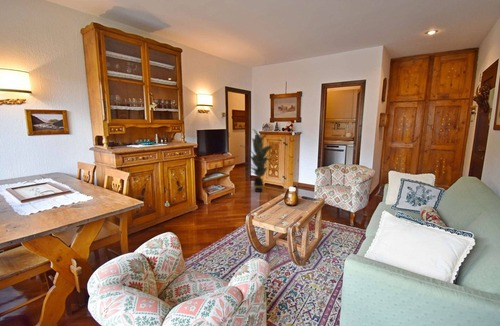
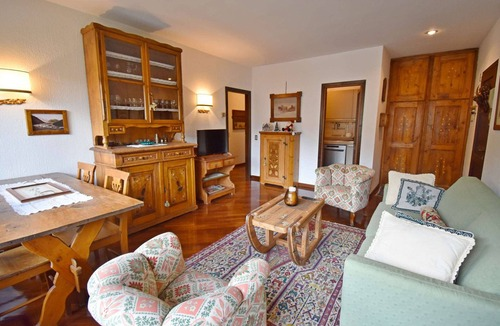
- indoor plant [240,128,276,193]
